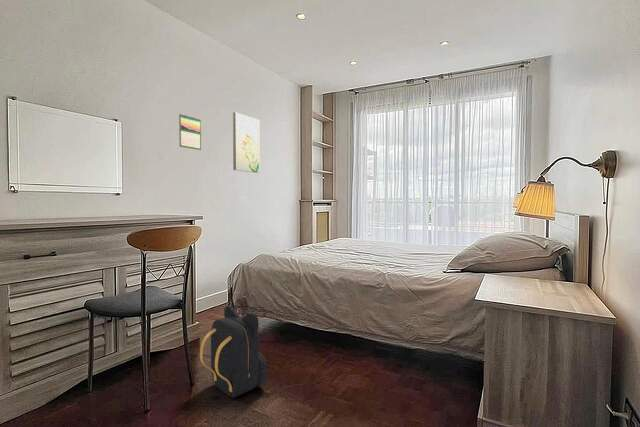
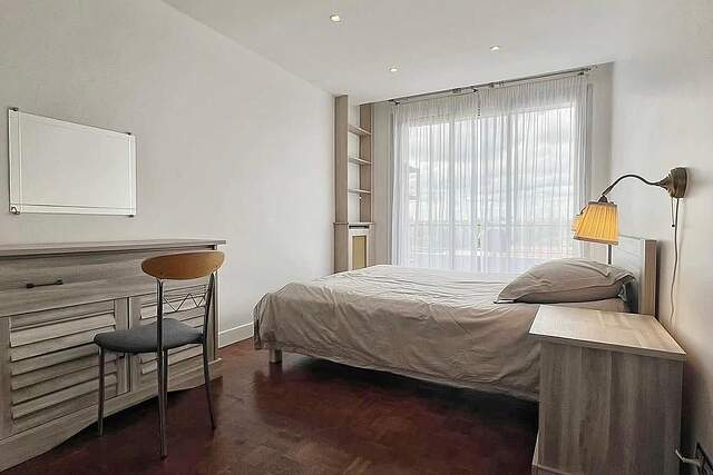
- calendar [178,113,202,151]
- wall art [232,111,260,174]
- backpack [199,305,268,399]
